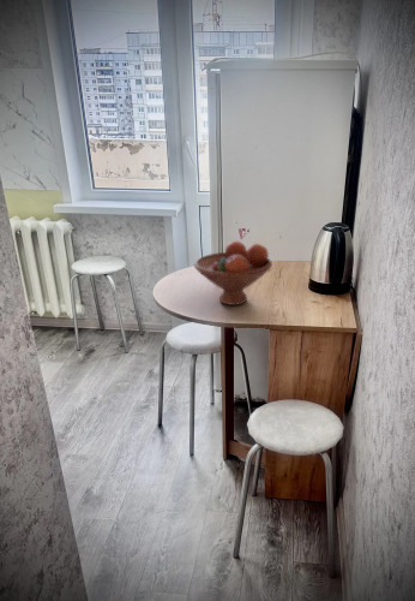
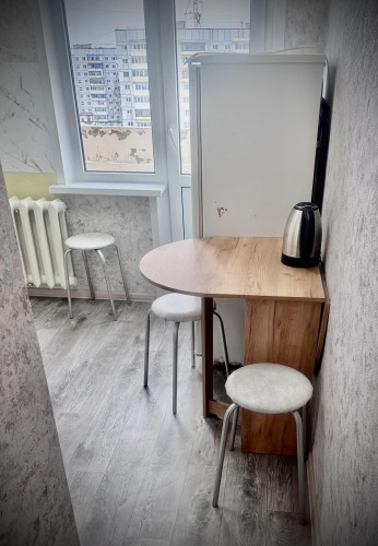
- fruit bowl [193,239,273,307]
